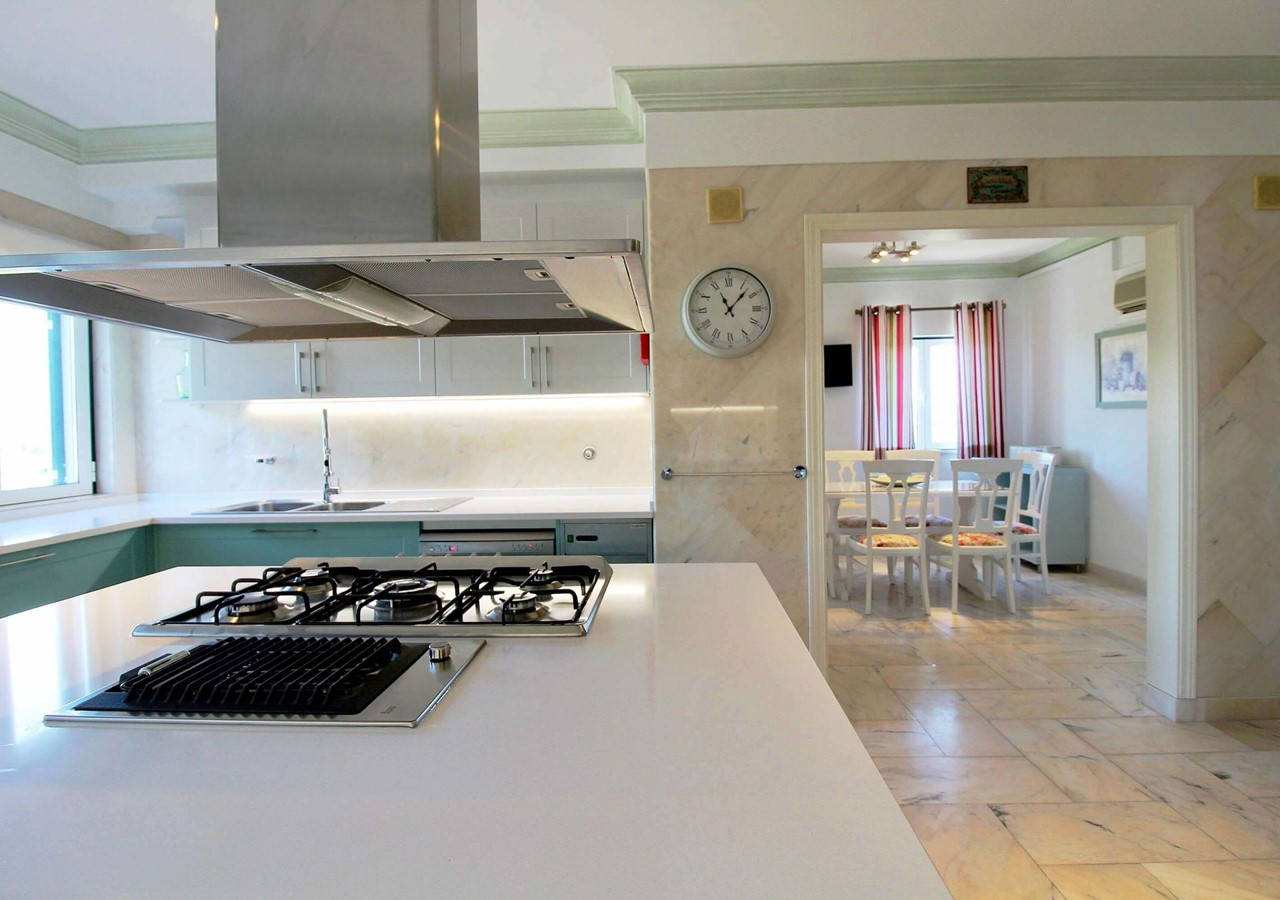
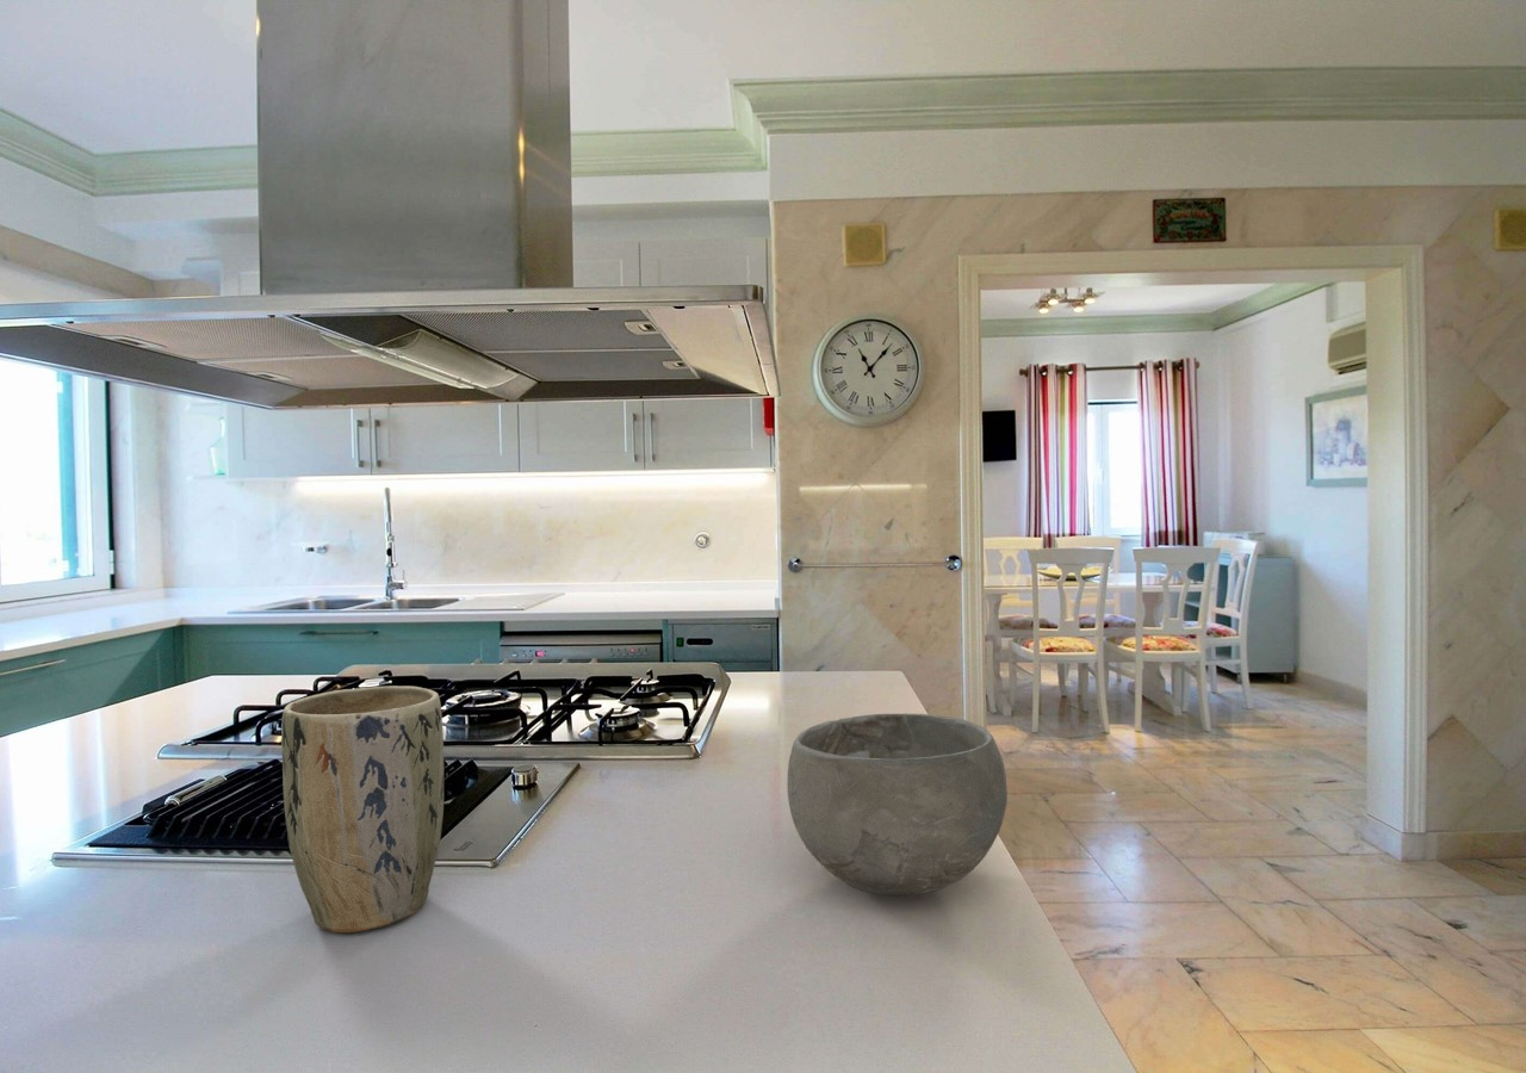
+ bowl [787,713,1009,897]
+ plant pot [280,684,445,934]
